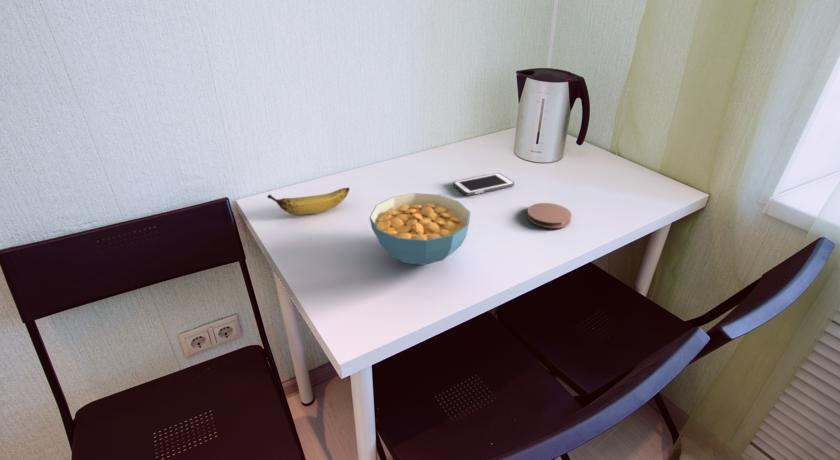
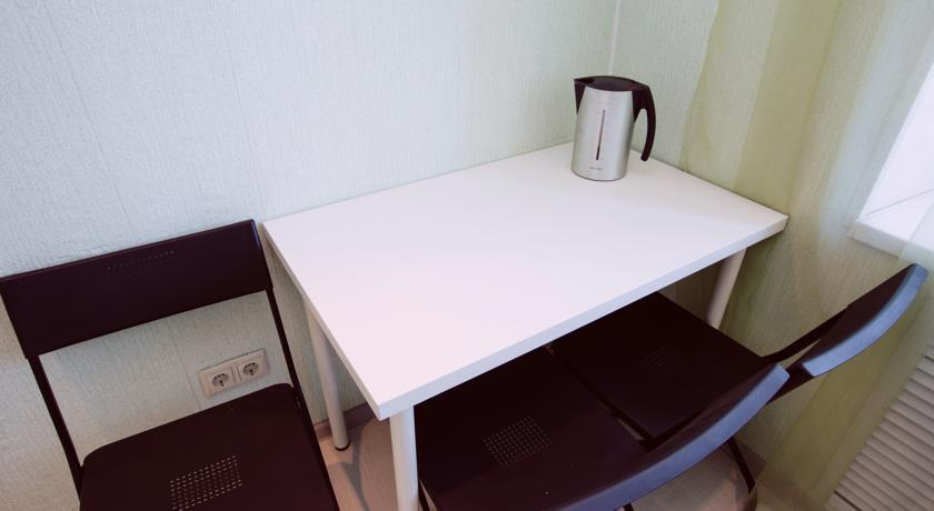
- coaster [526,202,573,229]
- banana [266,187,350,216]
- cereal bowl [369,192,471,266]
- cell phone [452,172,515,196]
